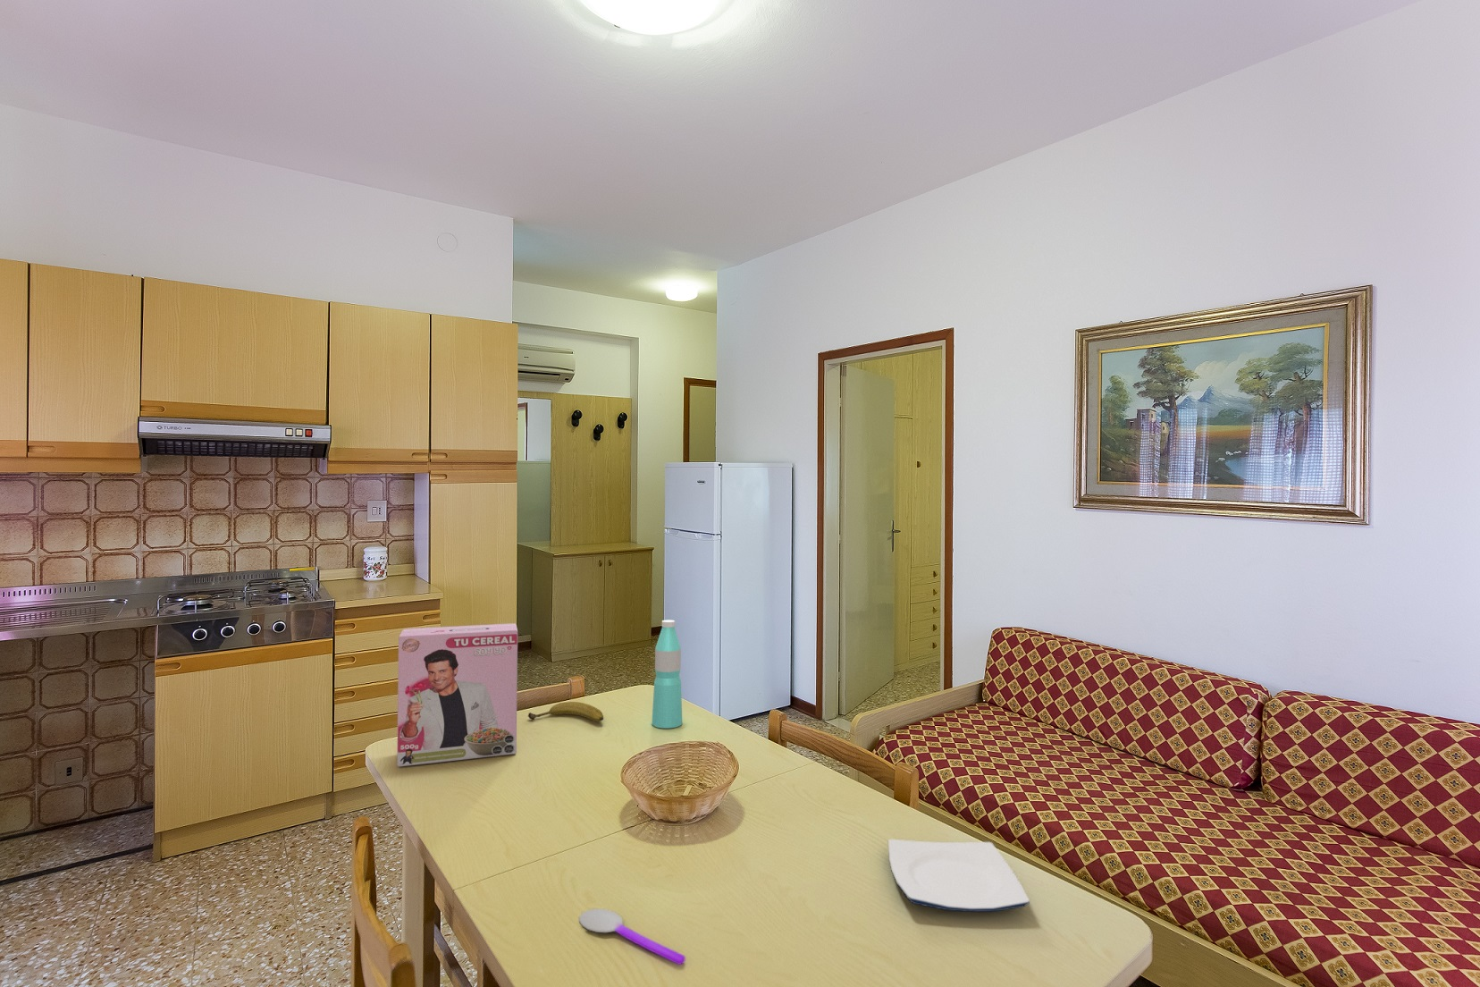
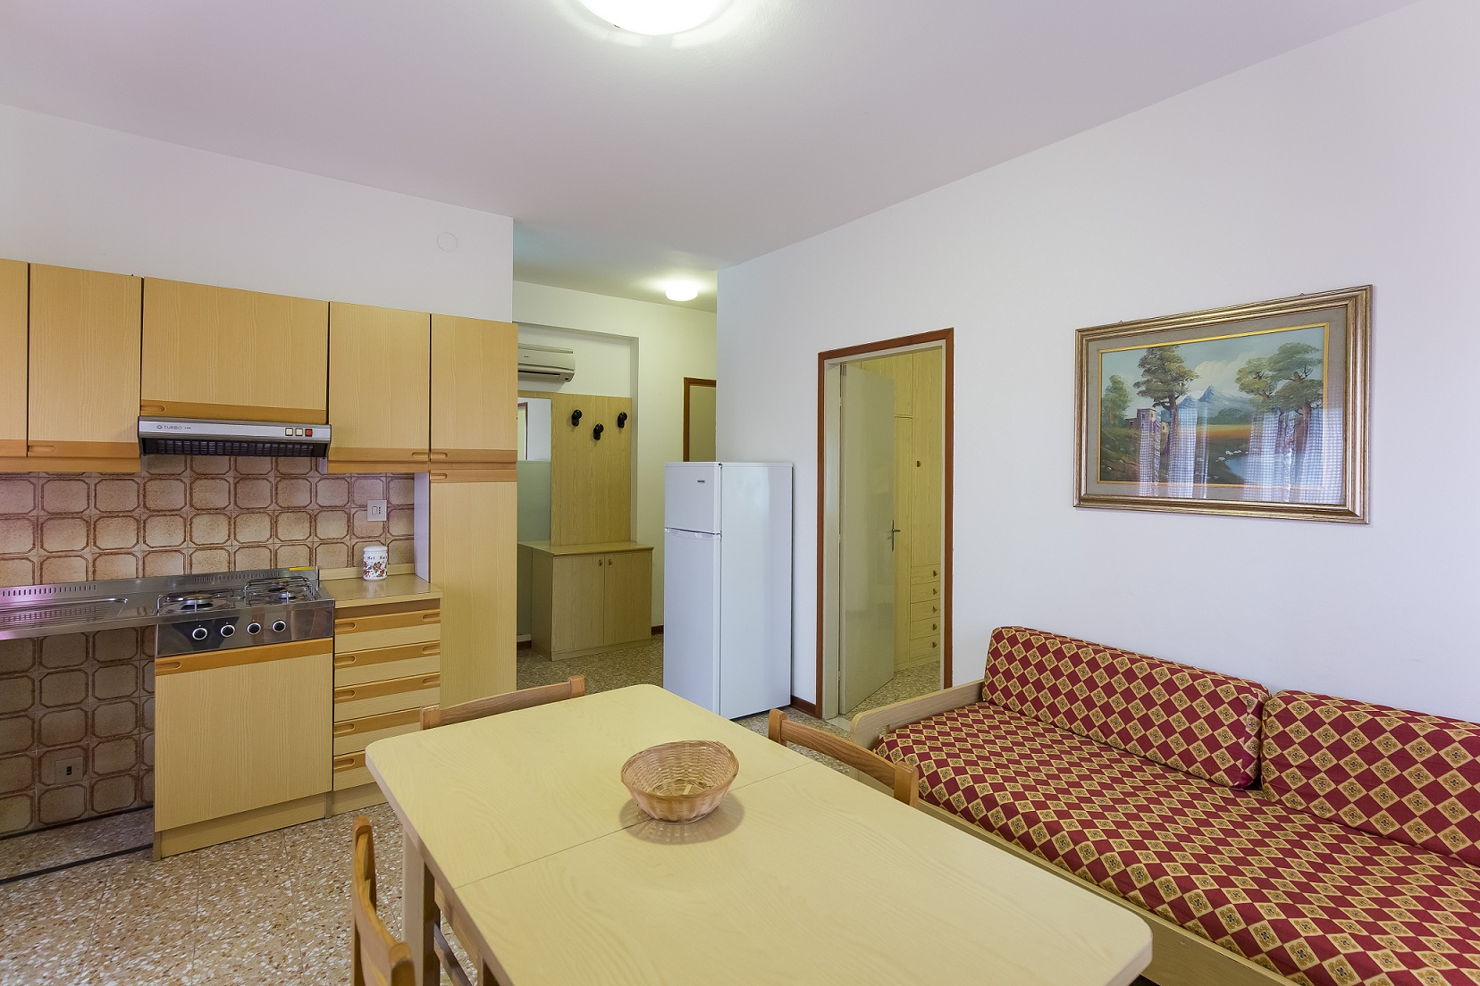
- plate [888,838,1031,913]
- cereal box [396,622,519,767]
- water bottle [651,619,683,729]
- fruit [527,701,605,723]
- spoon [578,908,686,966]
